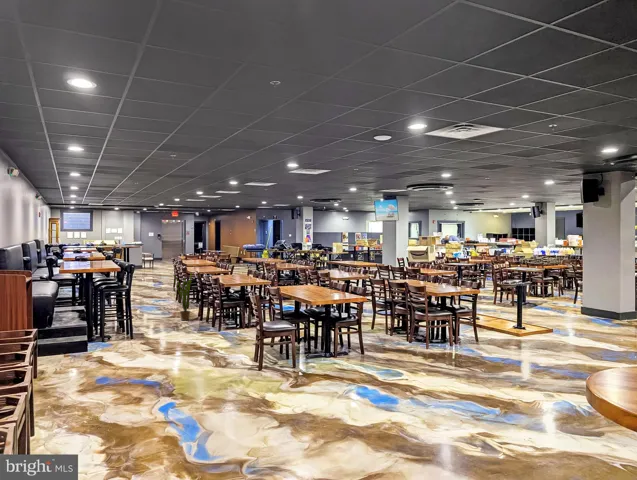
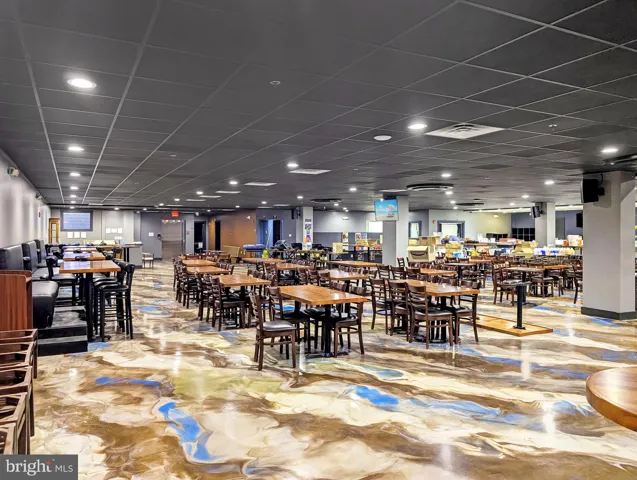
- house plant [168,272,193,322]
